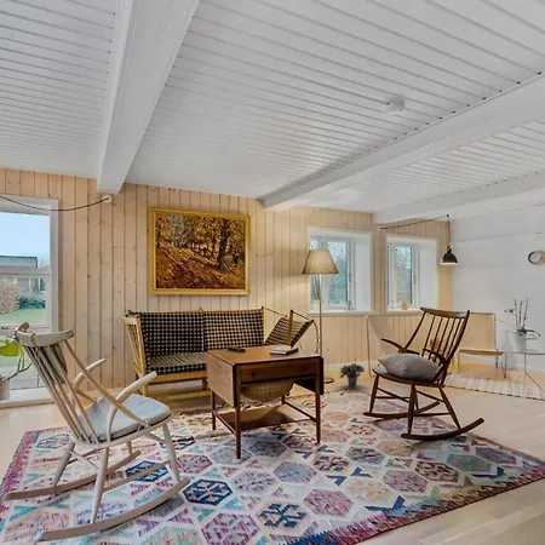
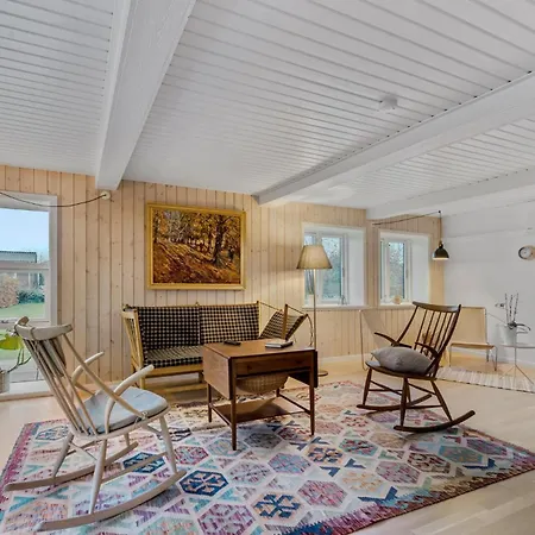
- potted plant [338,362,366,388]
